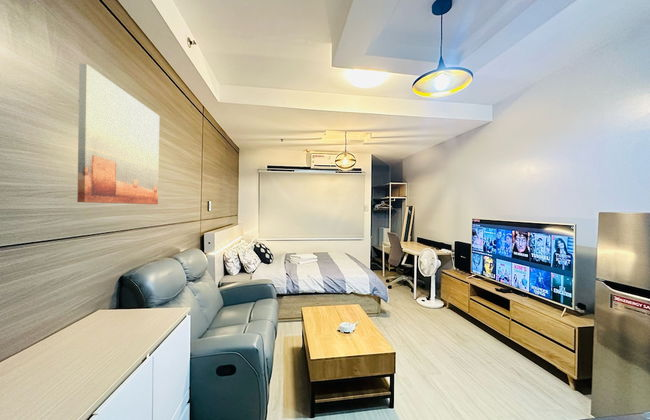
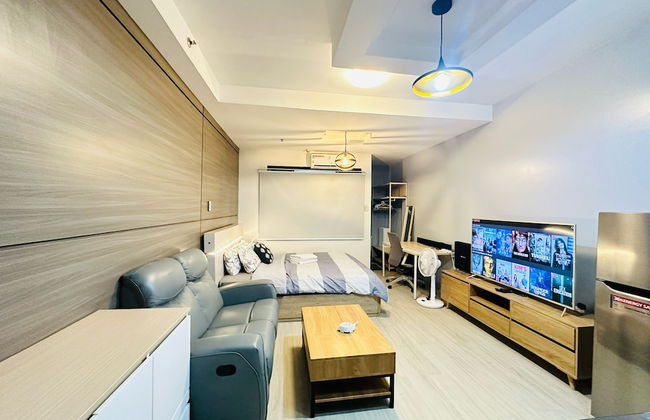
- wall art [76,62,160,205]
